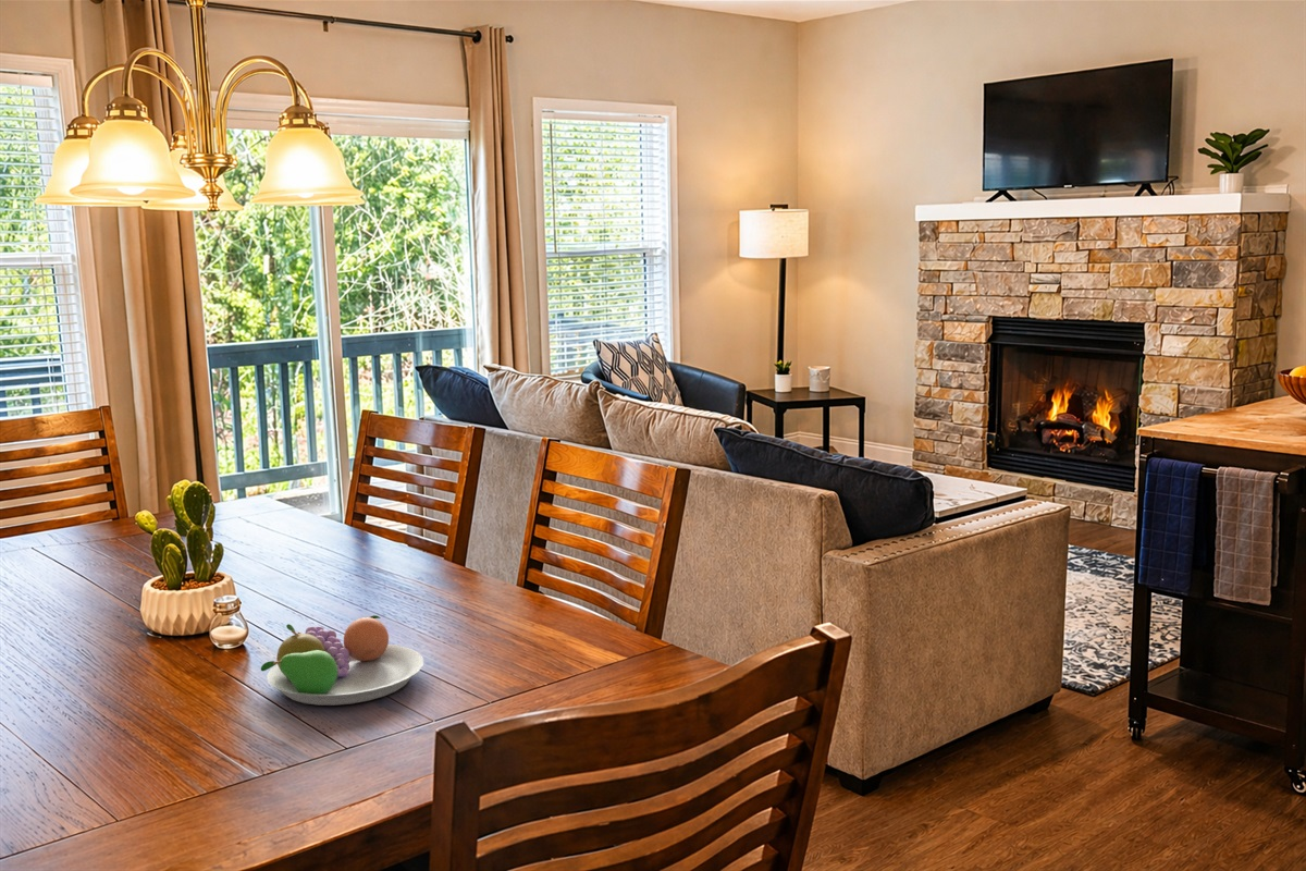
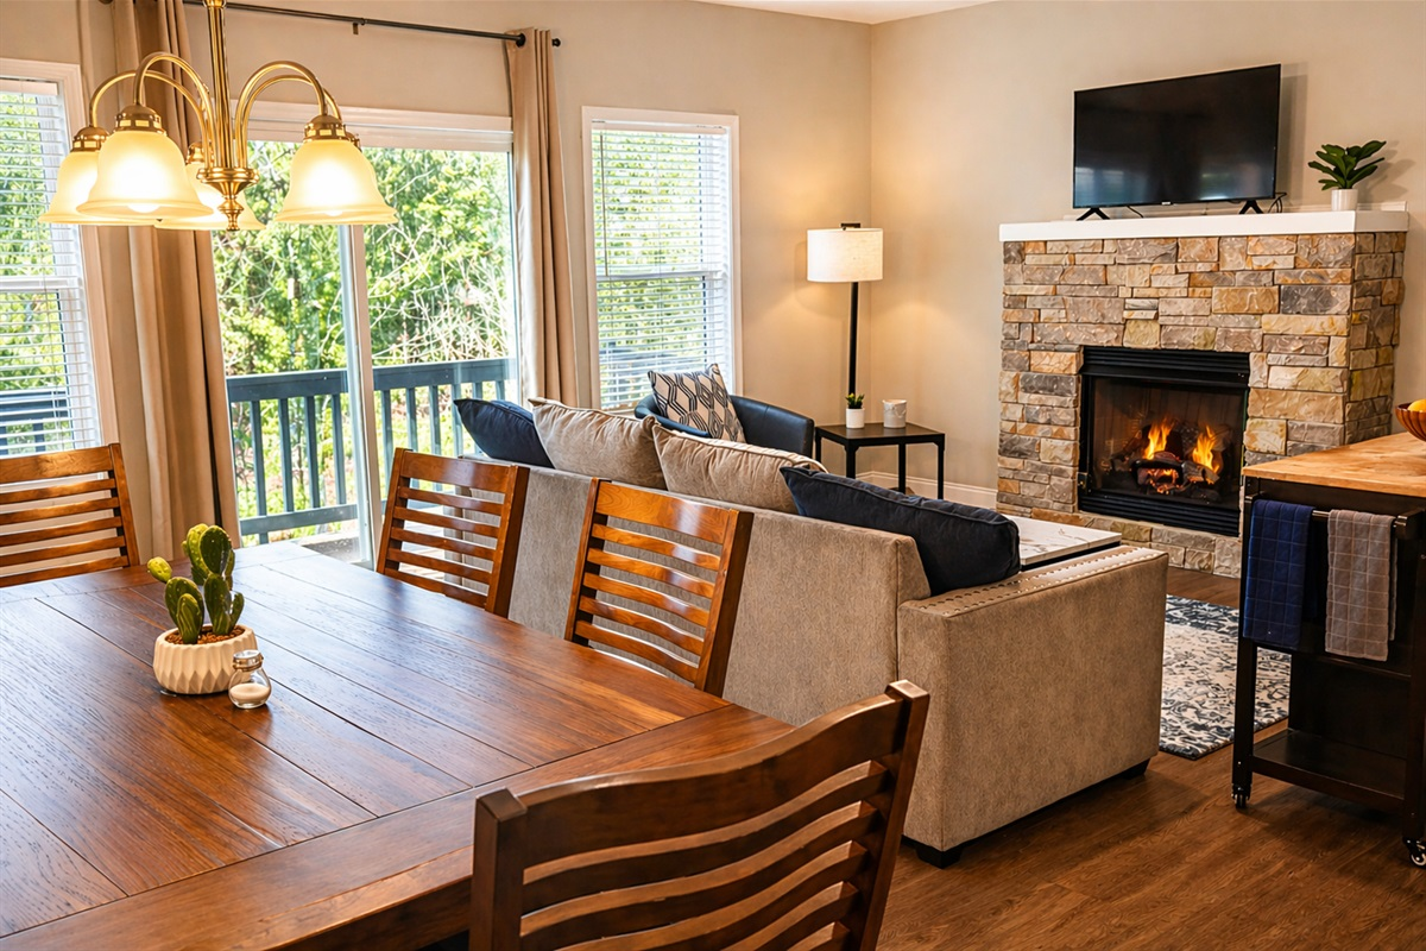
- fruit bowl [260,614,424,707]
